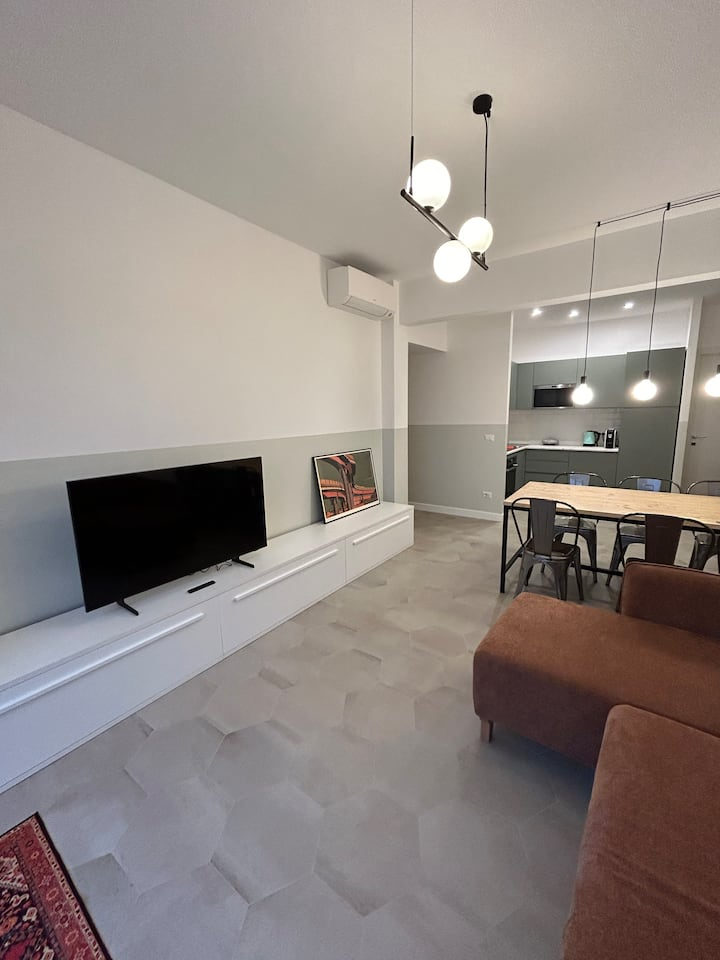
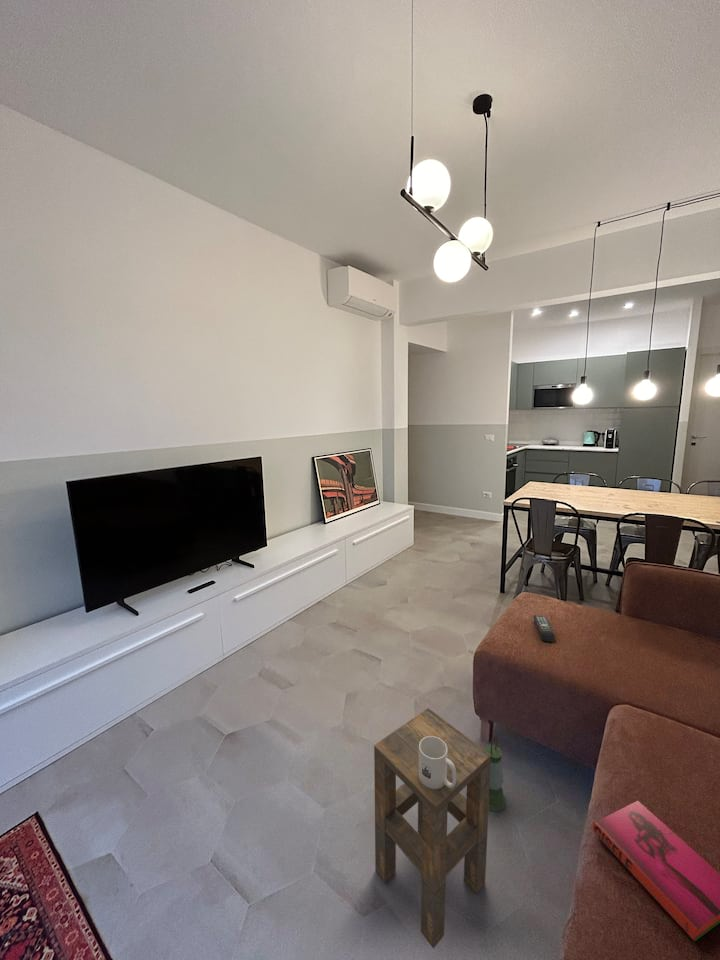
+ side table [373,707,491,949]
+ remote control [533,614,556,643]
+ mug [419,736,456,789]
+ lantern [485,733,507,813]
+ hardback book [592,800,720,942]
